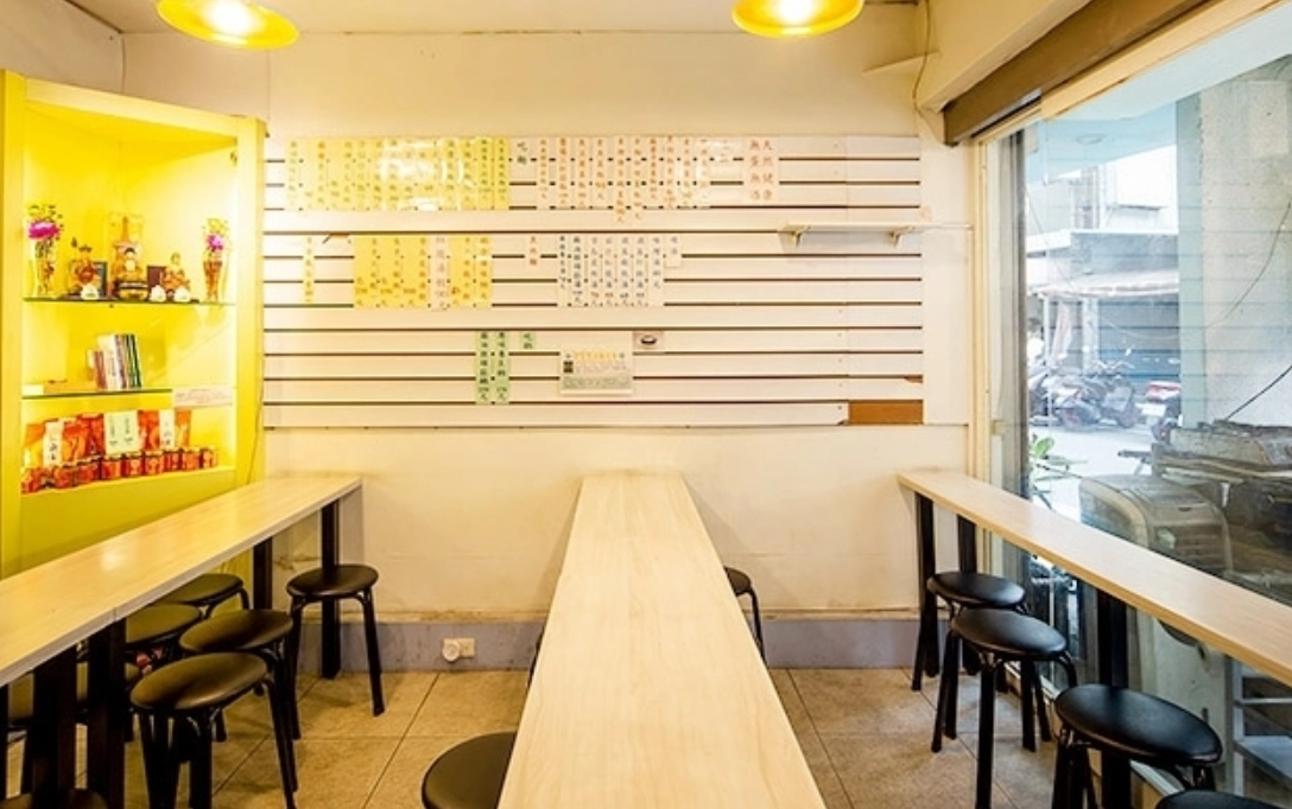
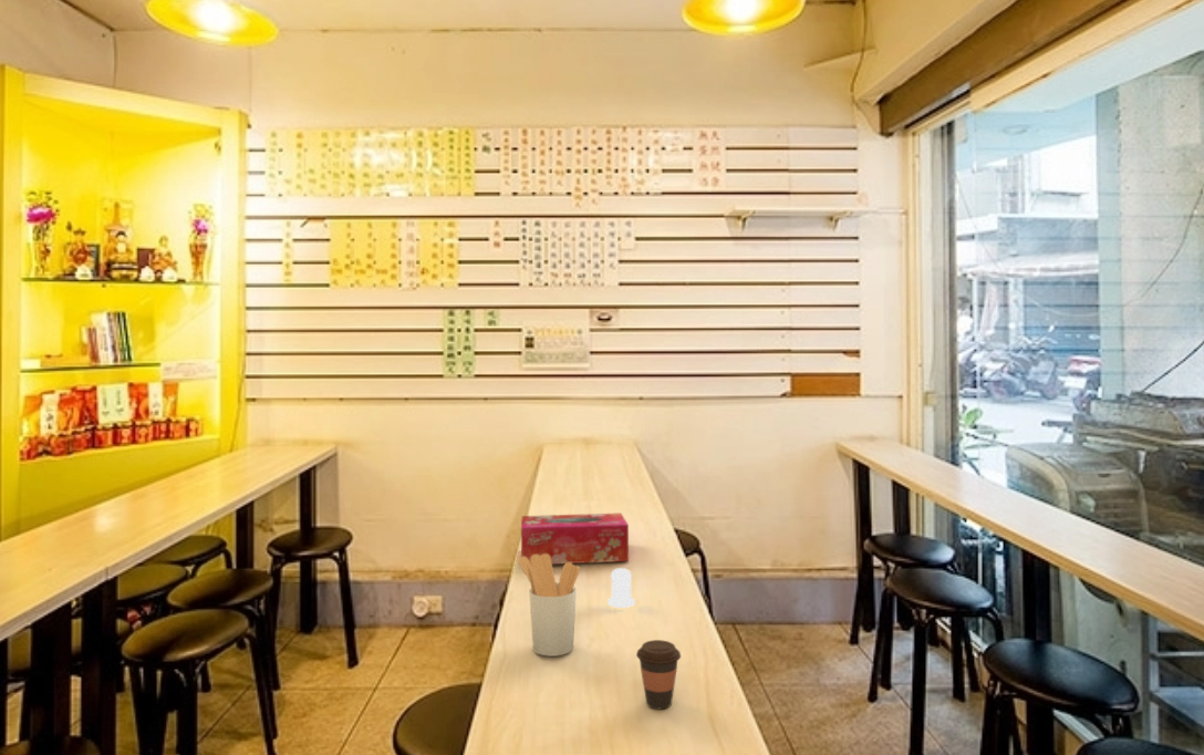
+ coffee cup [635,639,682,710]
+ salt shaker [606,567,636,609]
+ tissue box [520,513,630,565]
+ utensil holder [517,554,581,658]
